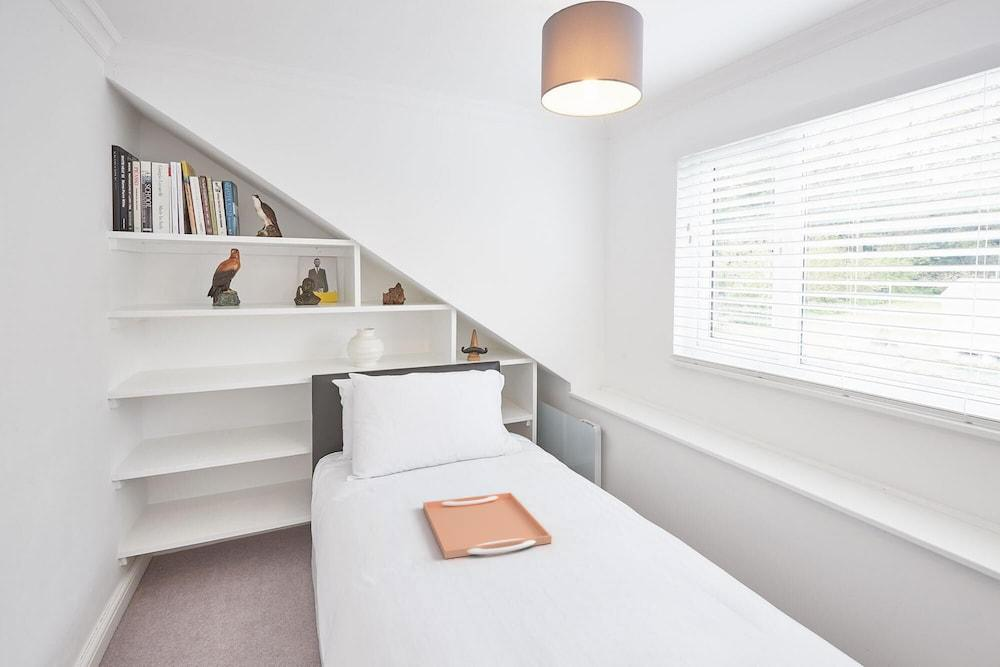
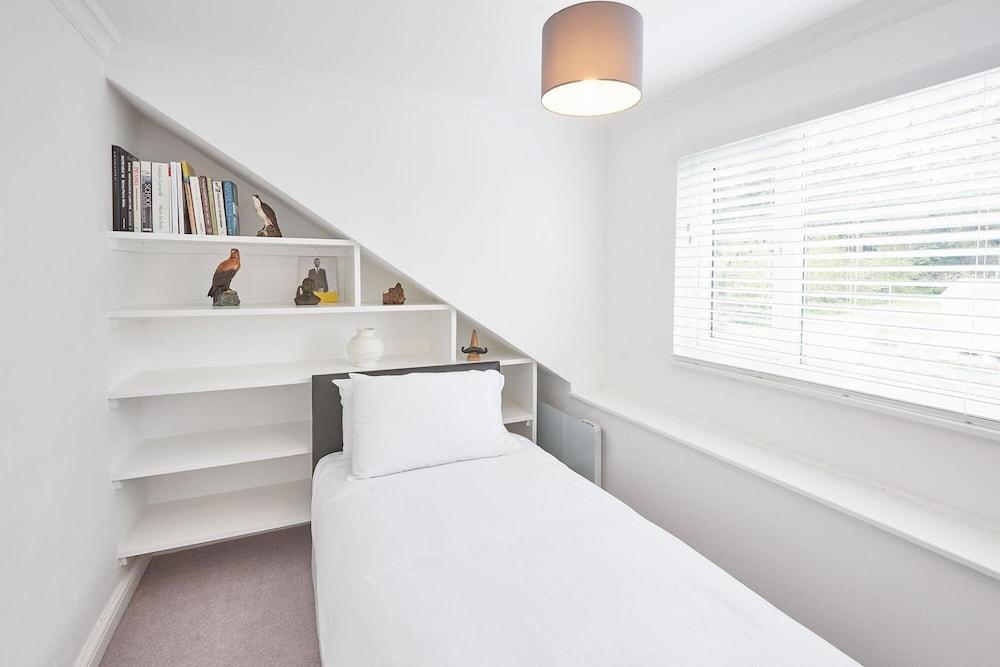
- serving tray [422,492,552,560]
